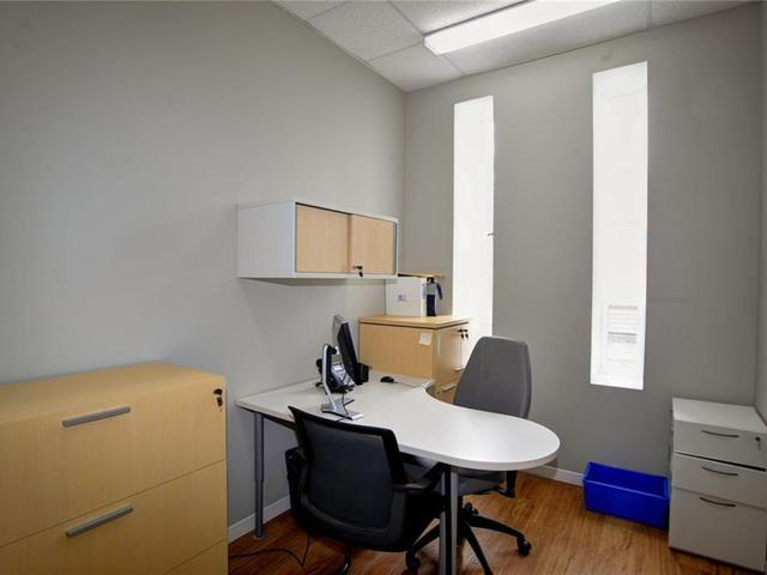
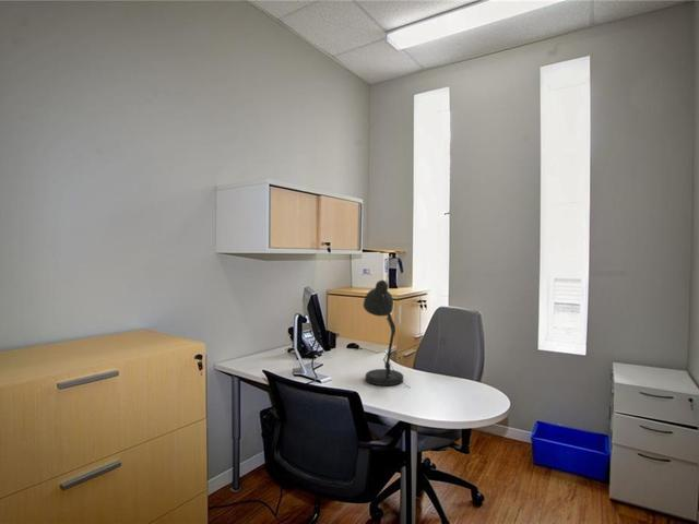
+ desk lamp [363,279,411,389]
